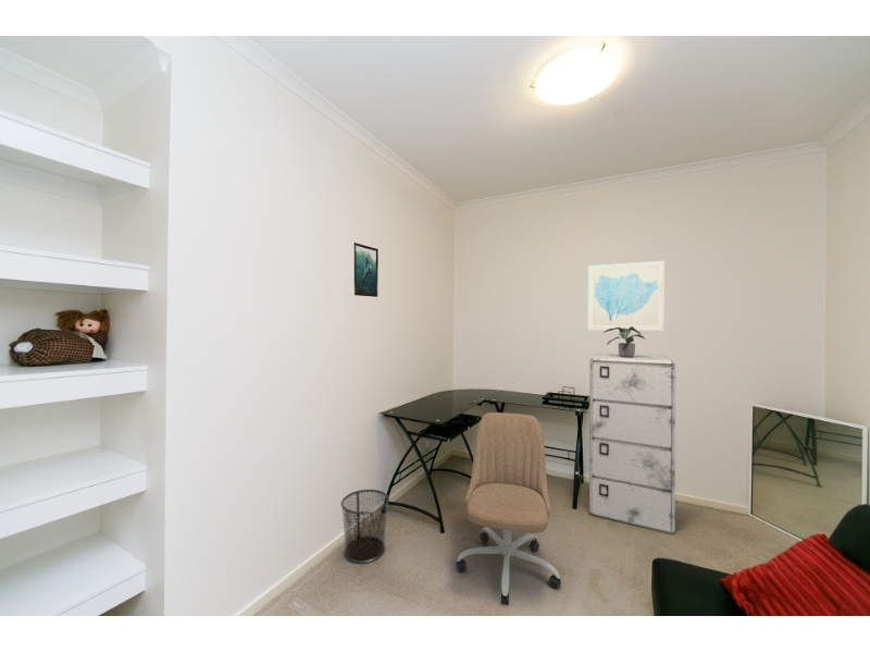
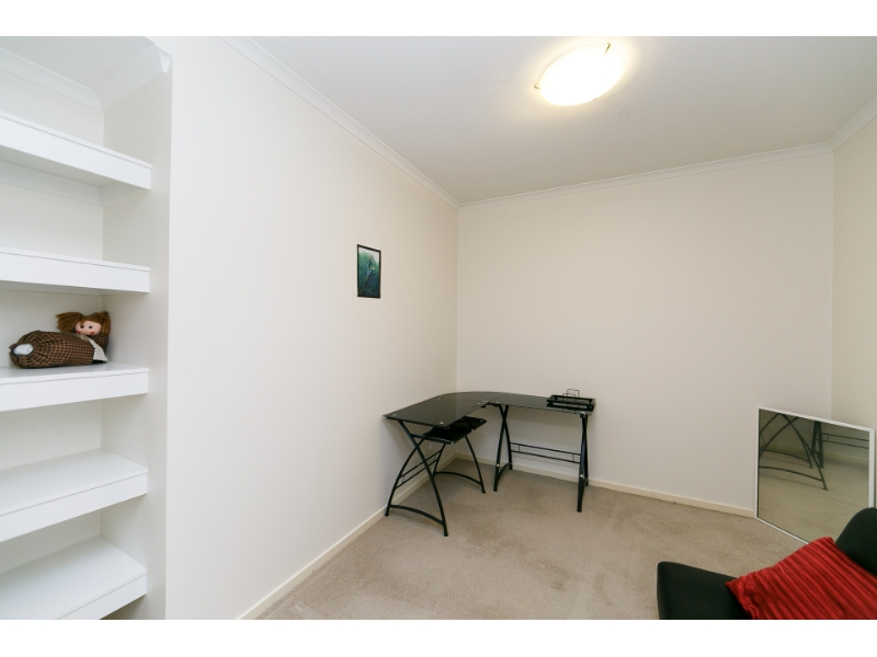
- office chair [456,411,562,606]
- waste bin [339,489,390,565]
- wall art [587,260,666,332]
- filing cabinet [588,352,676,534]
- potted plant [602,326,646,358]
